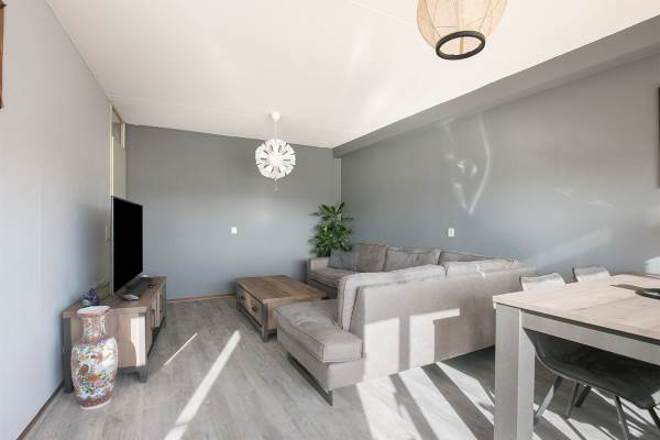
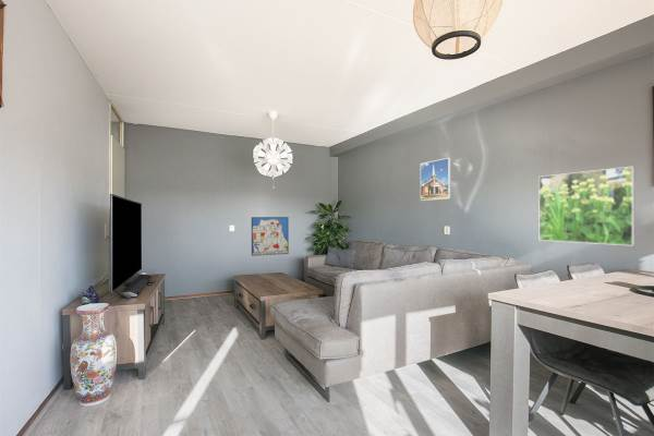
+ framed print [420,157,451,202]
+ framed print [537,166,635,246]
+ wall art [251,216,290,257]
